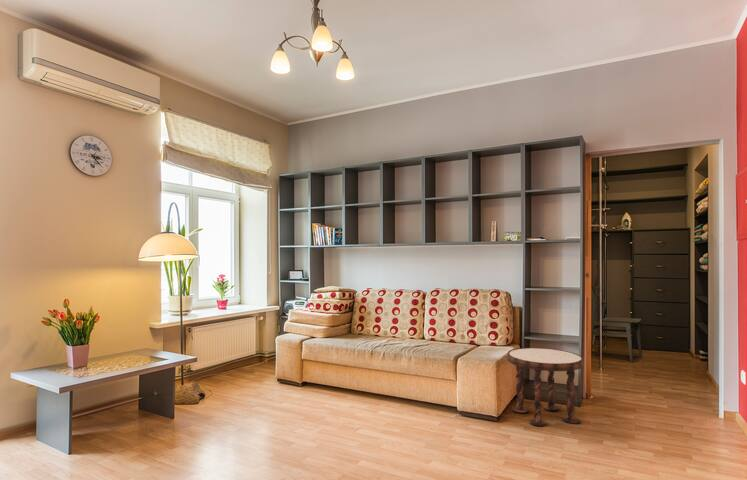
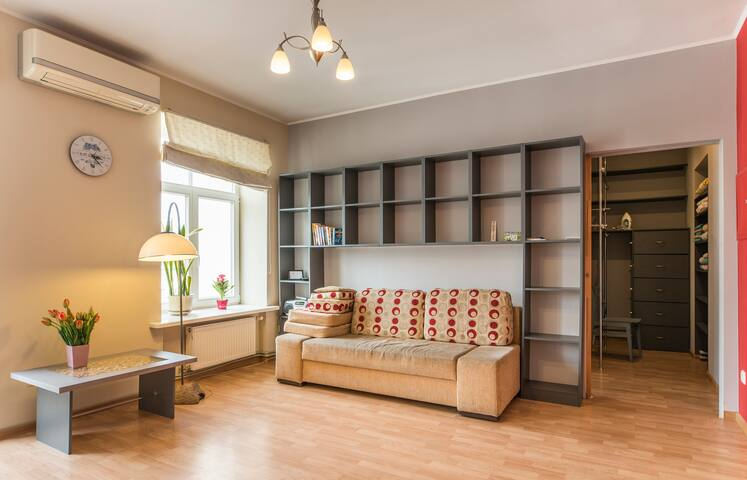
- side table [506,347,584,427]
